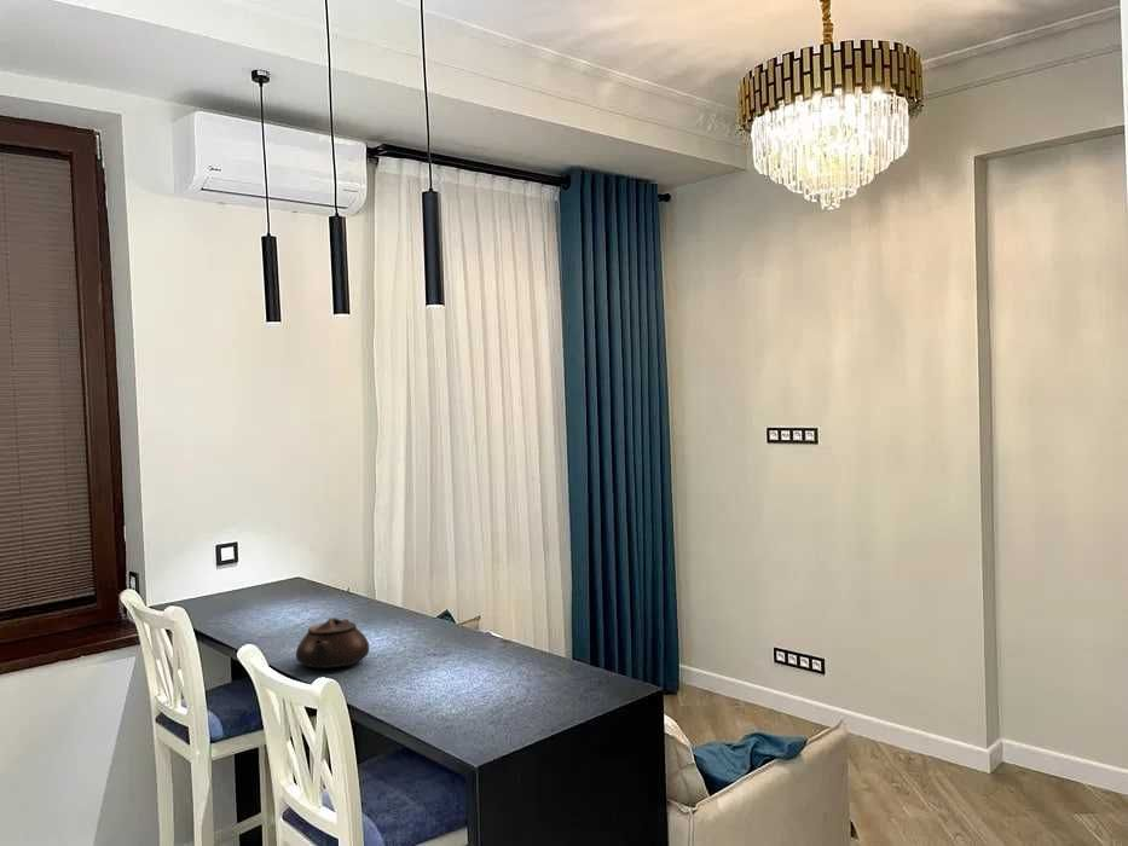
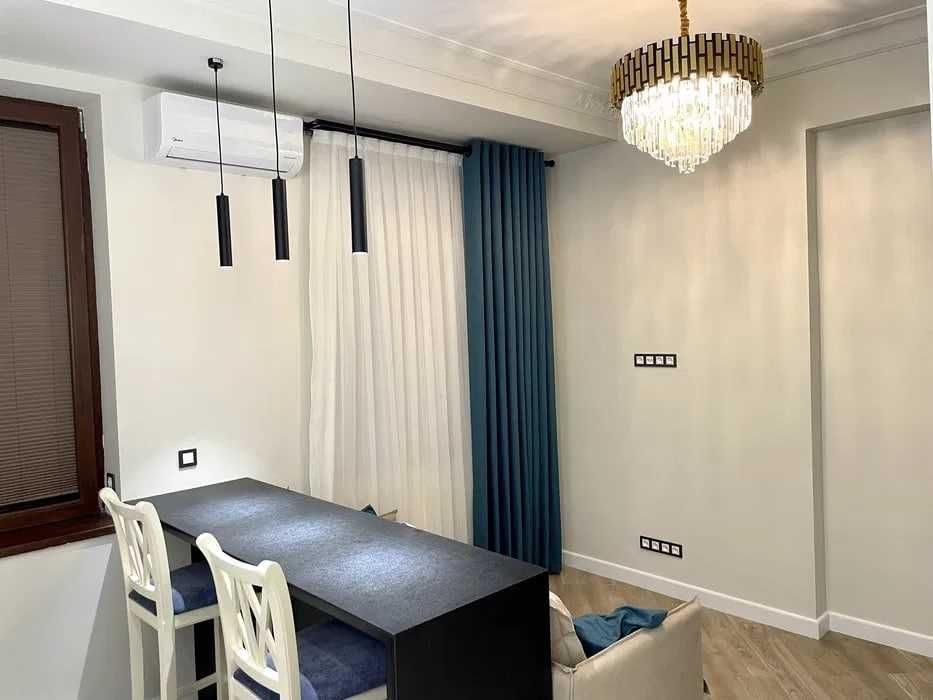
- teapot [295,616,370,670]
